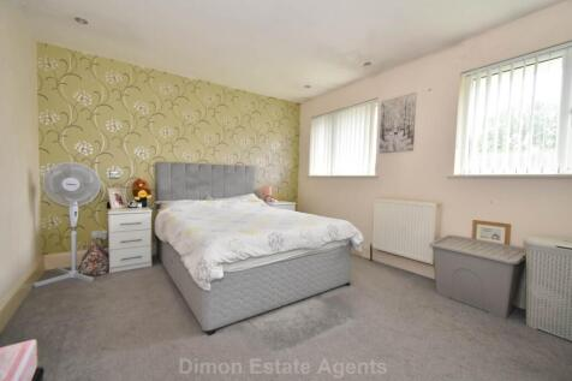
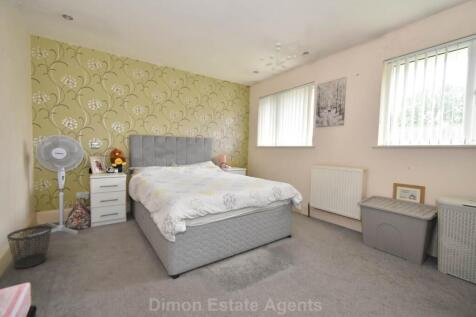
+ wastebasket [6,225,53,269]
+ ceiling light fixture [259,42,298,71]
